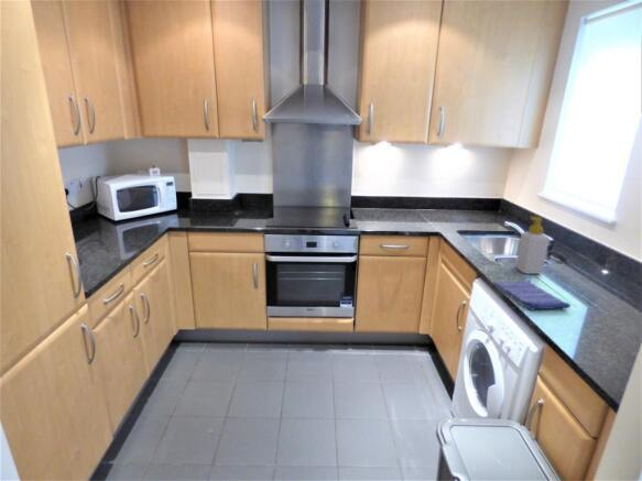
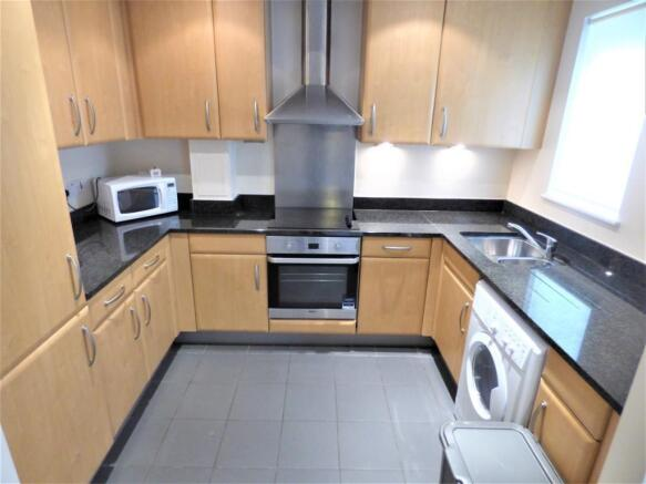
- soap bottle [514,216,551,275]
- dish towel [492,280,572,311]
